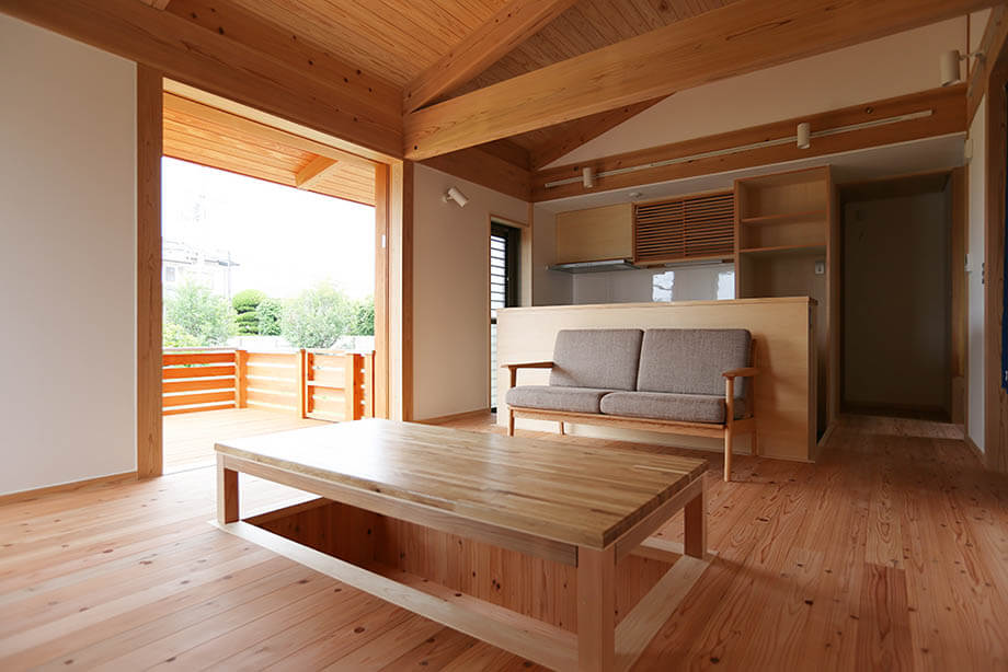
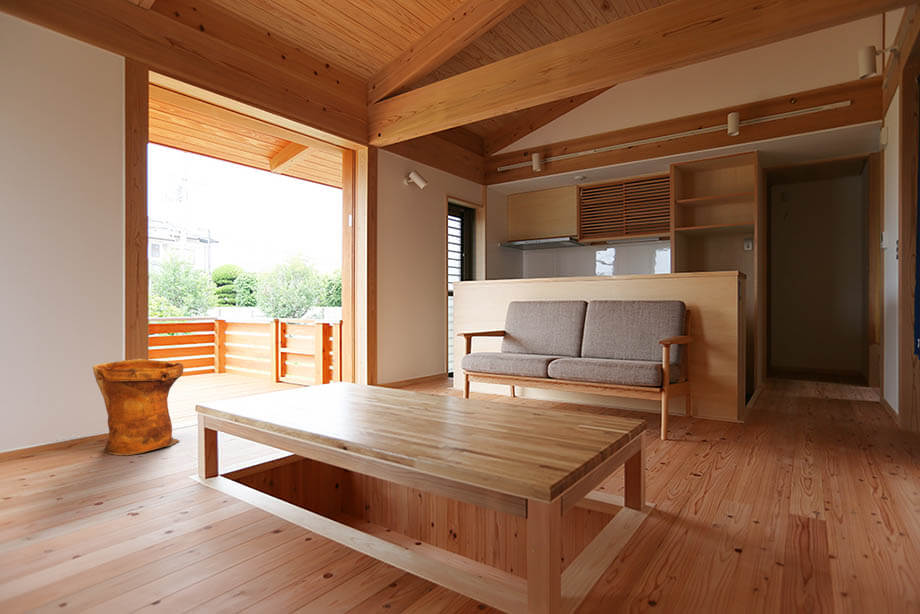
+ woven basket [92,358,184,457]
